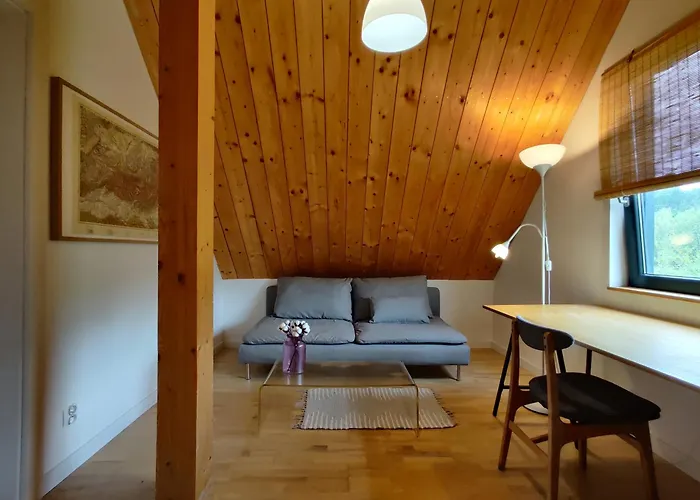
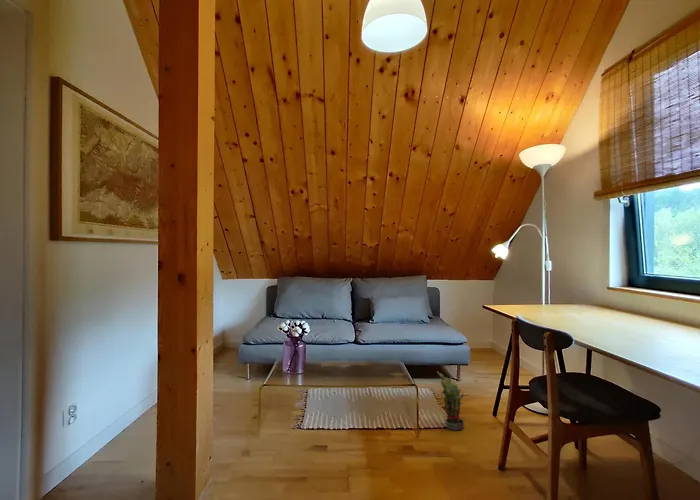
+ potted plant [436,370,471,431]
